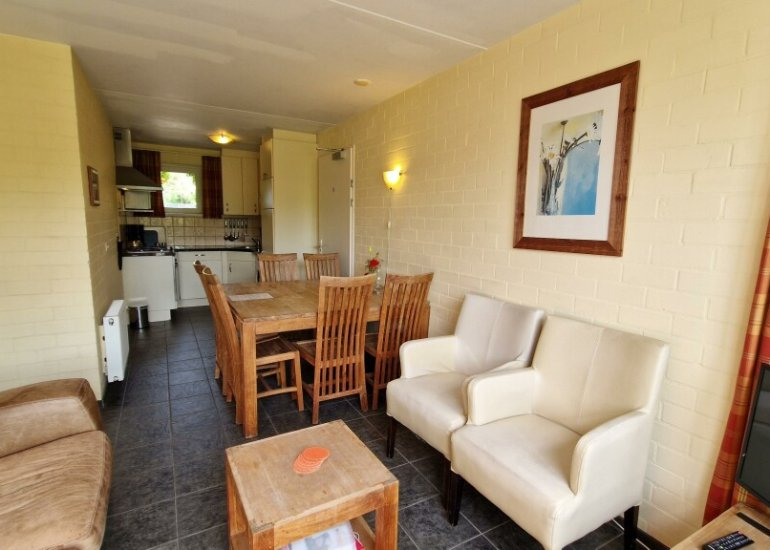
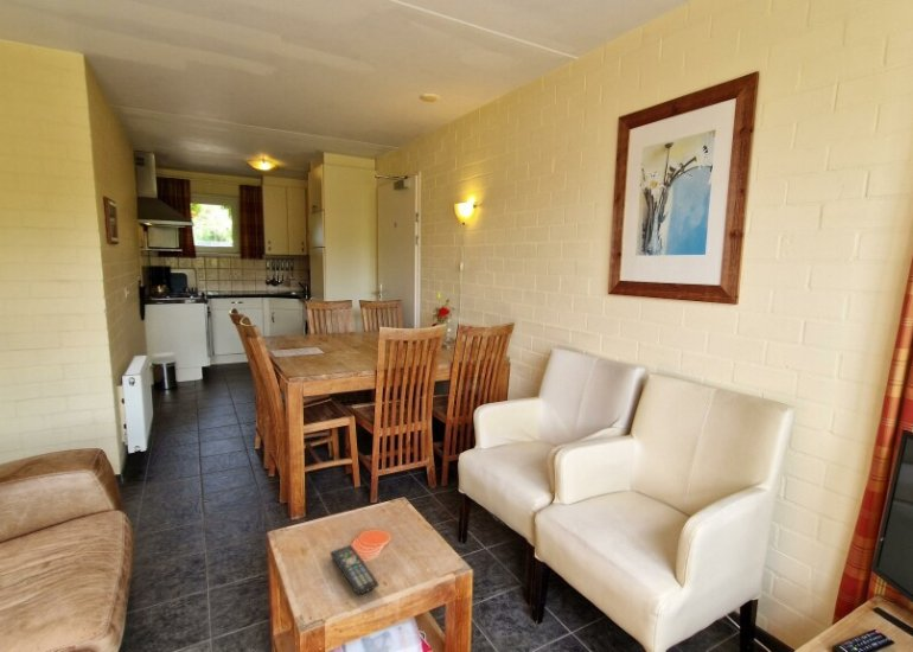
+ remote control [330,544,379,596]
